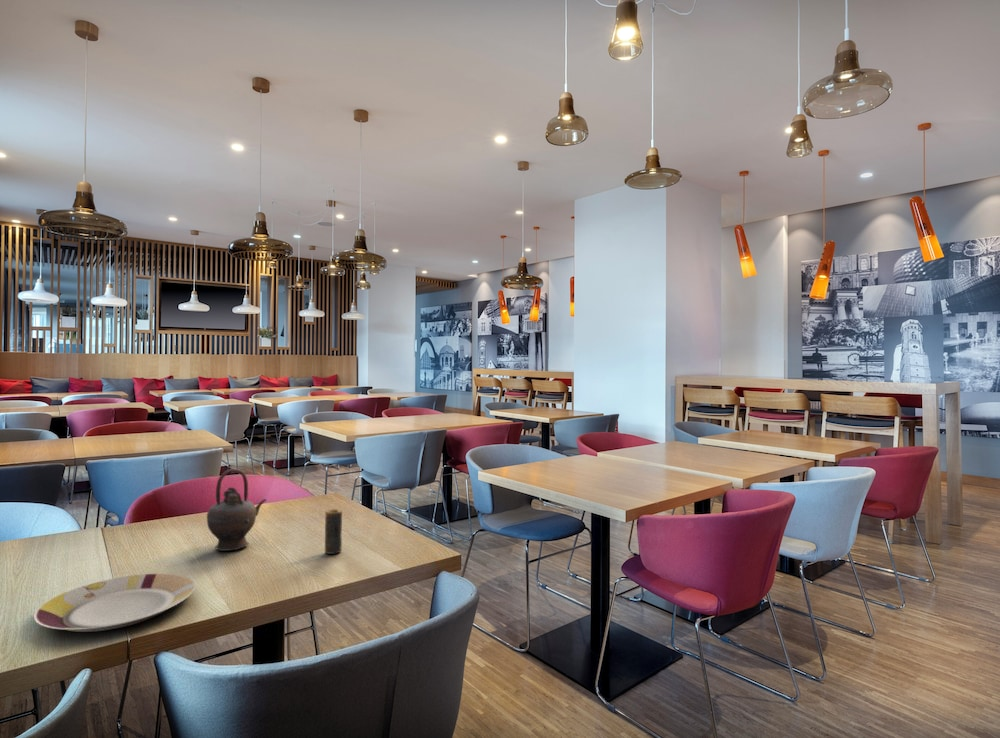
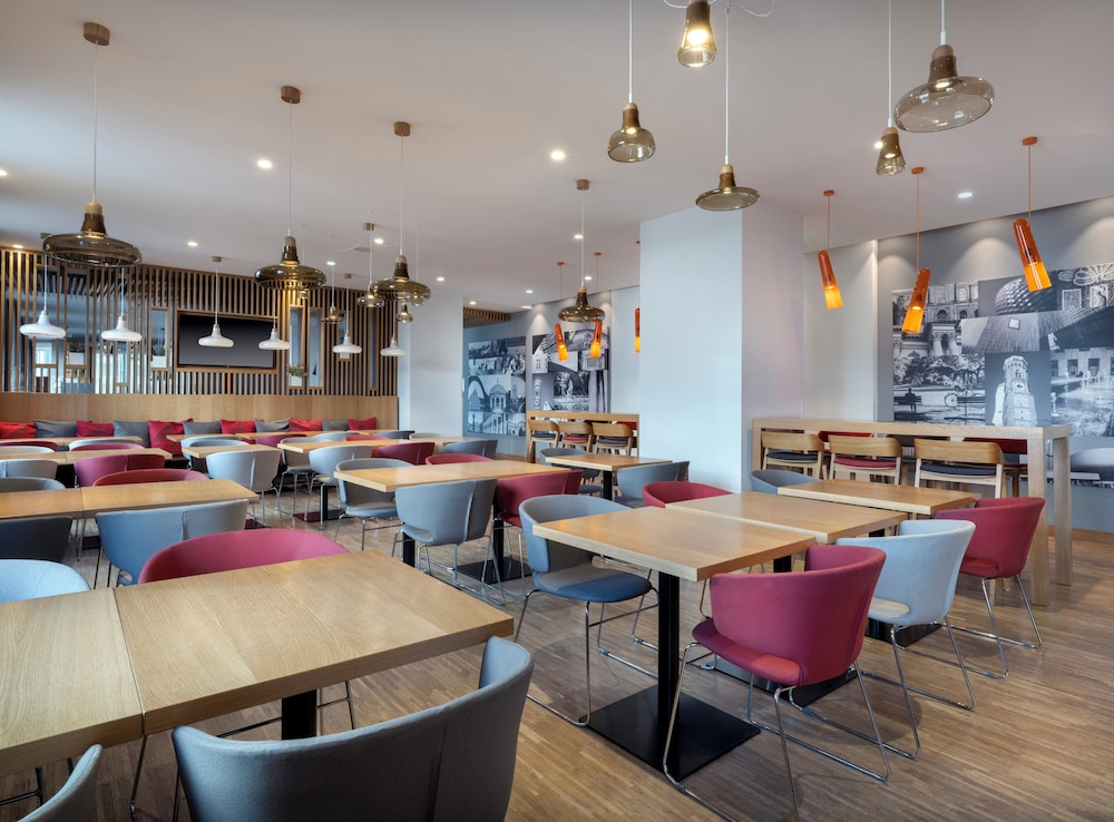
- plate [33,573,196,633]
- teapot [206,468,268,552]
- candle [324,508,343,555]
